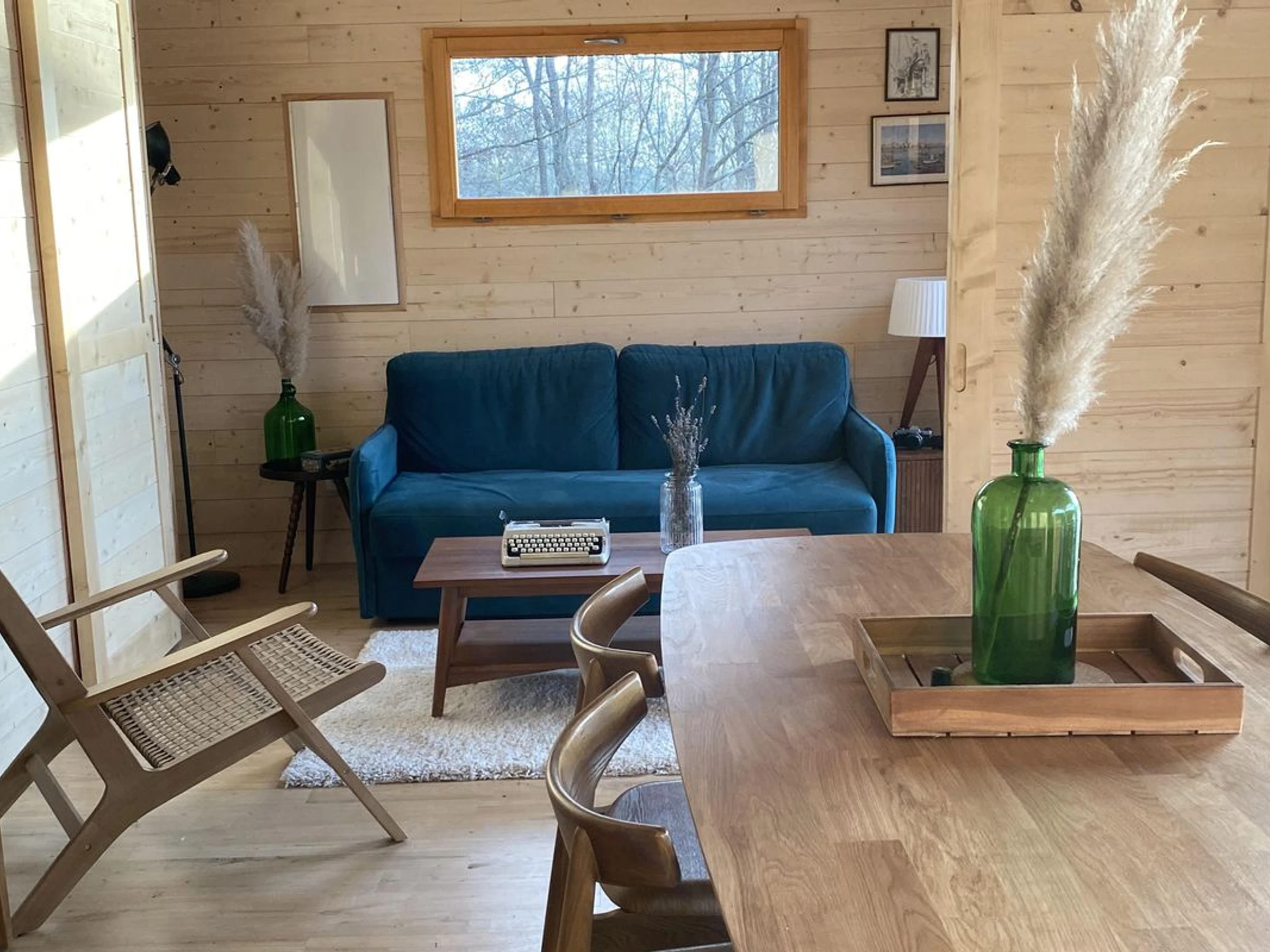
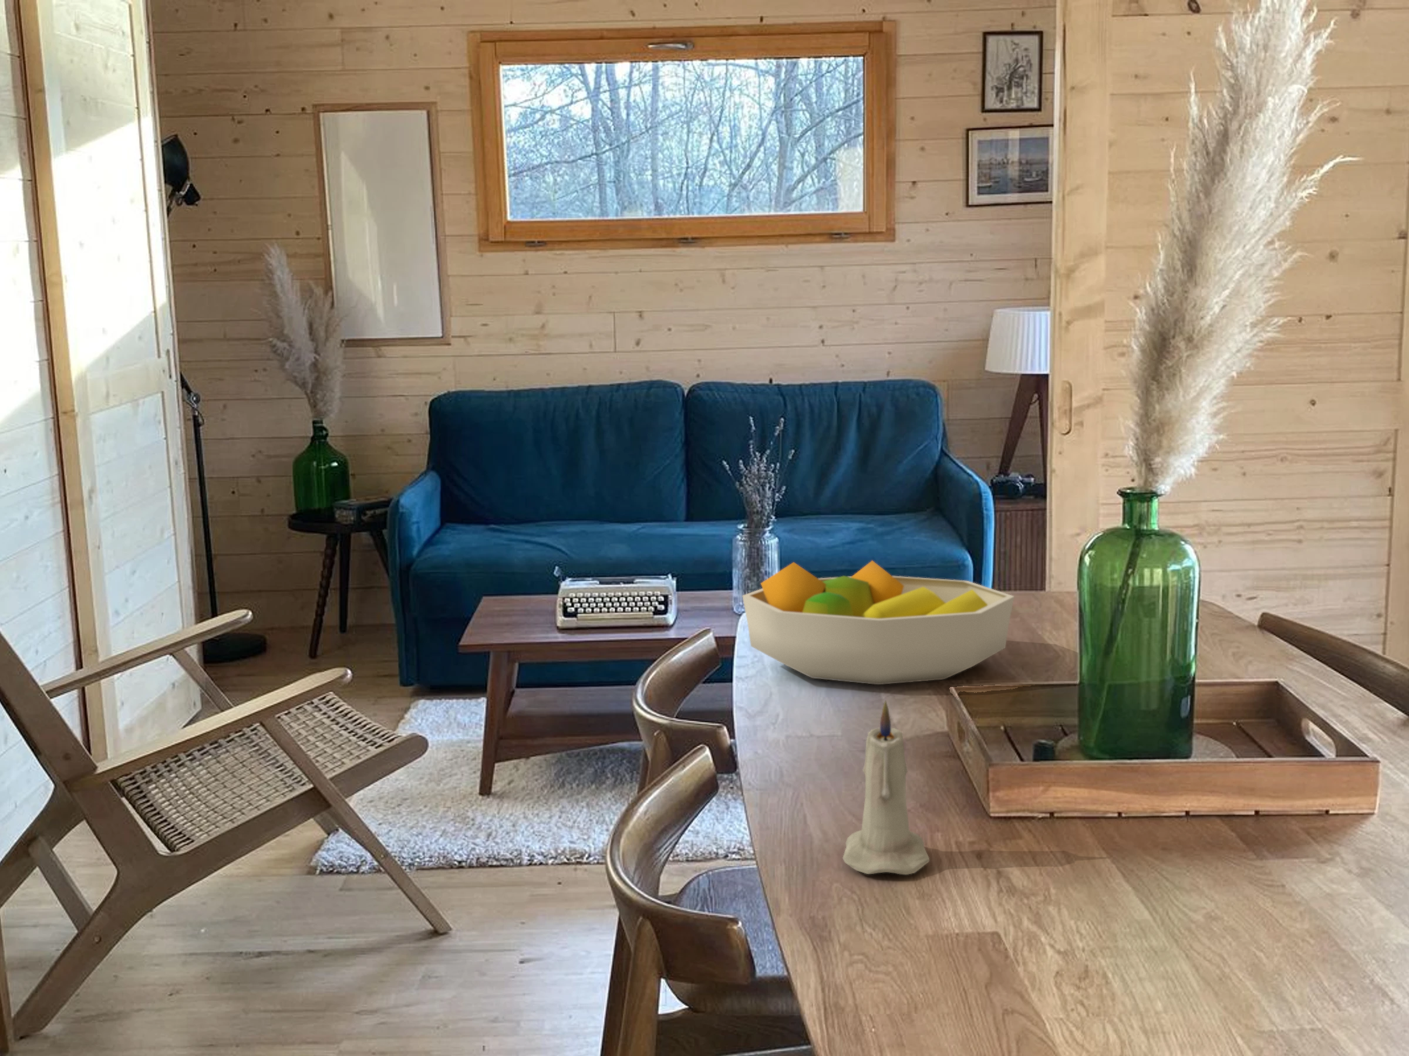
+ candle [842,699,930,875]
+ fruit bowl [741,560,1015,686]
